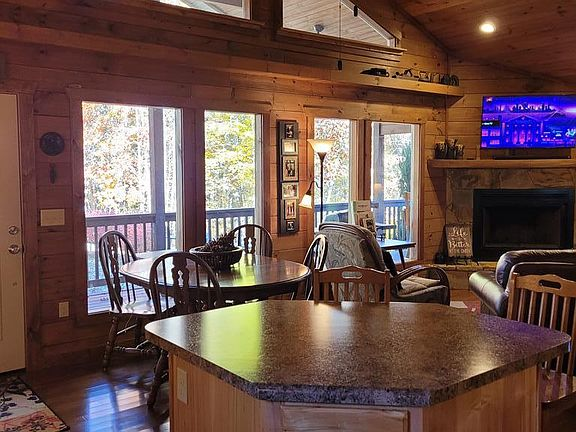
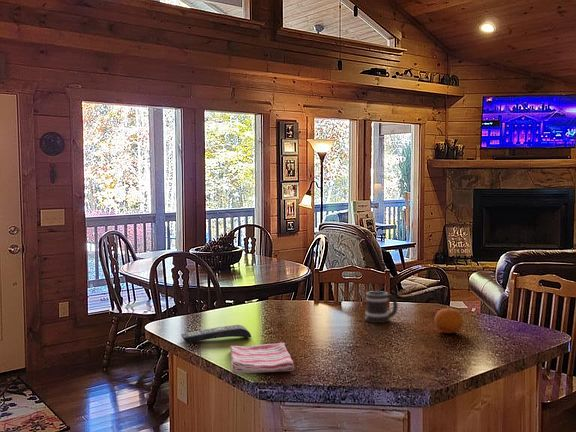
+ remote control [181,324,252,344]
+ dish towel [229,342,295,375]
+ fruit [433,307,464,334]
+ mug [364,290,399,324]
